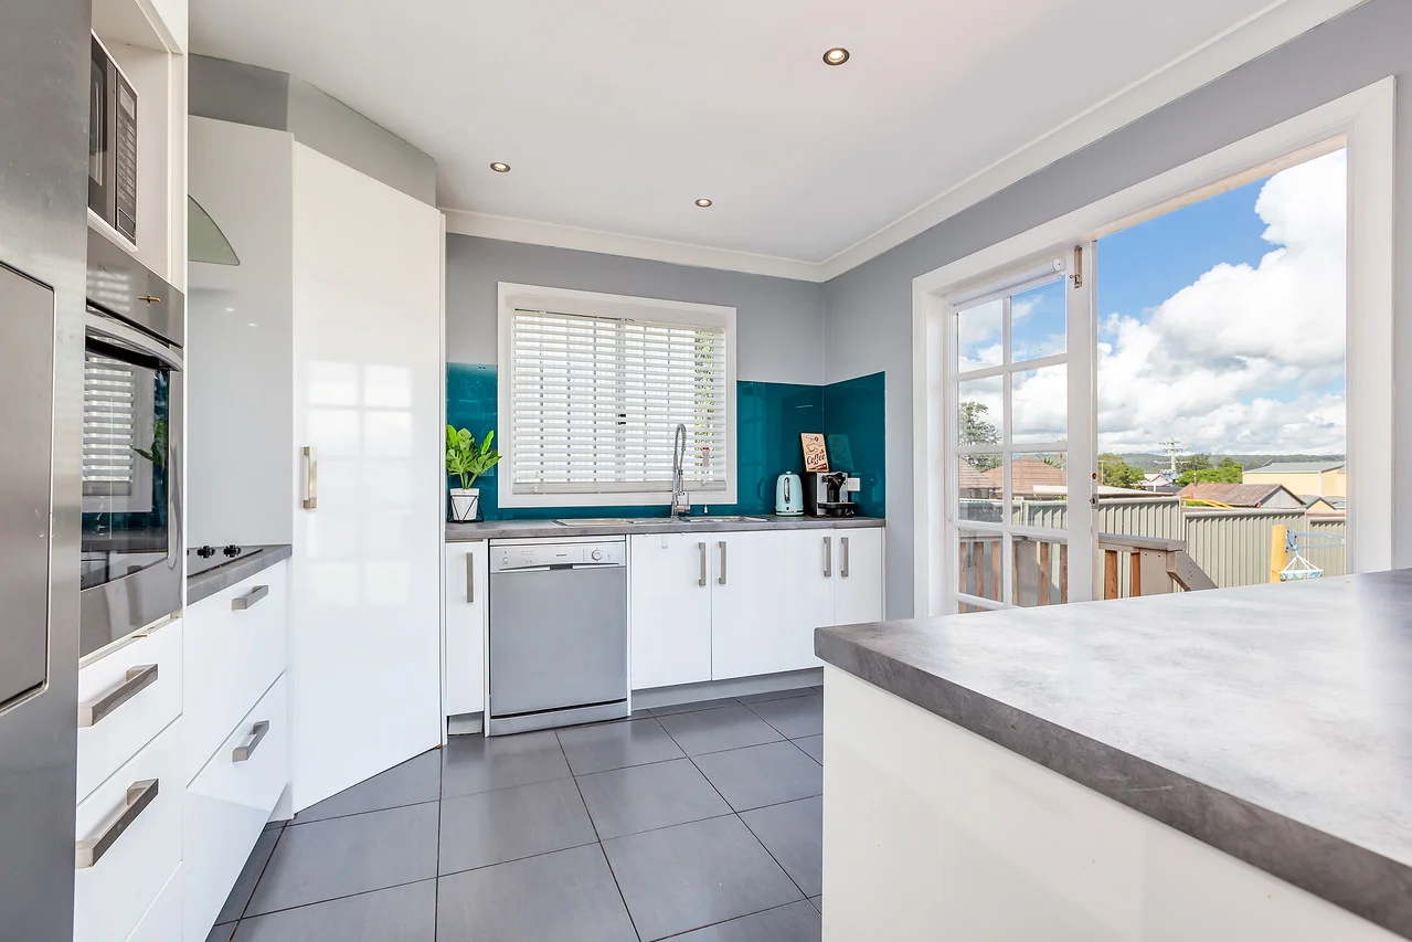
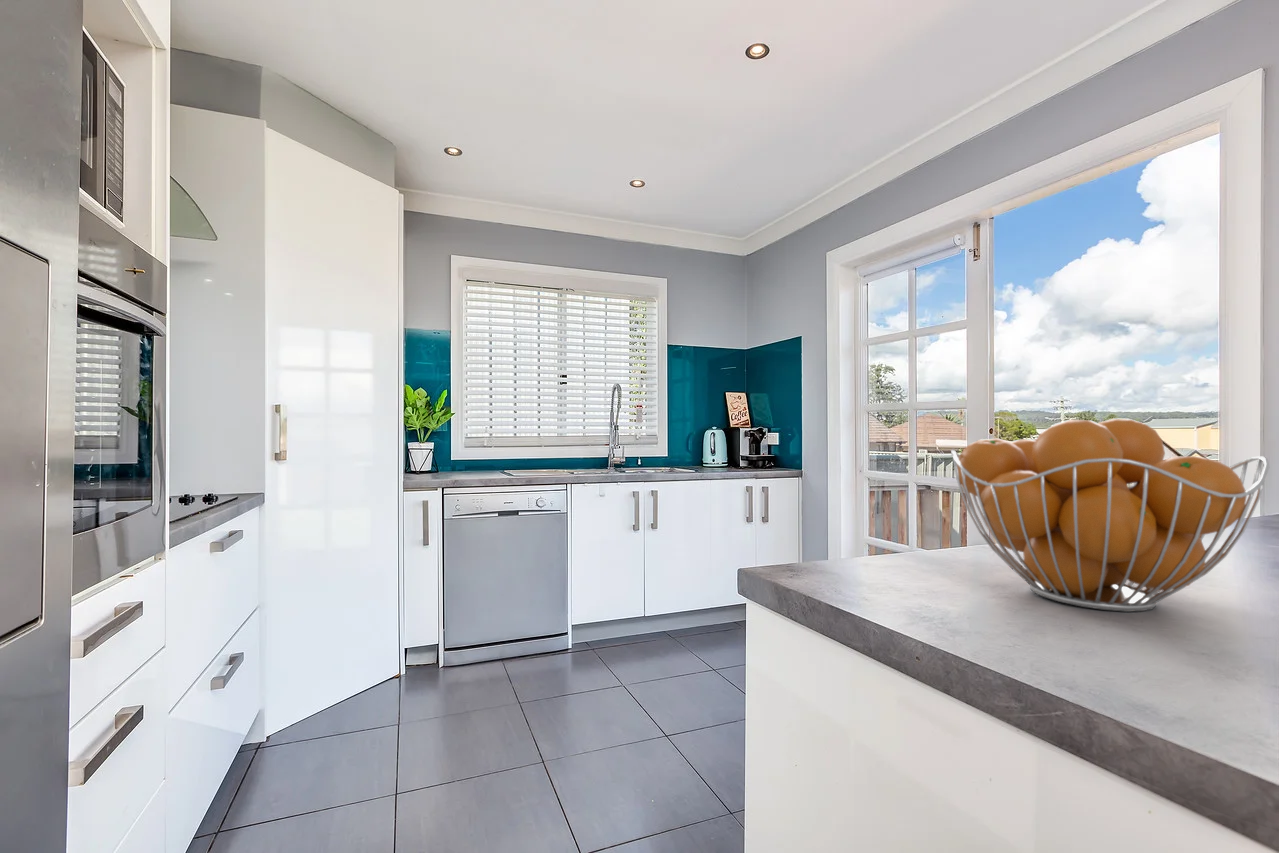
+ fruit basket [950,418,1270,613]
